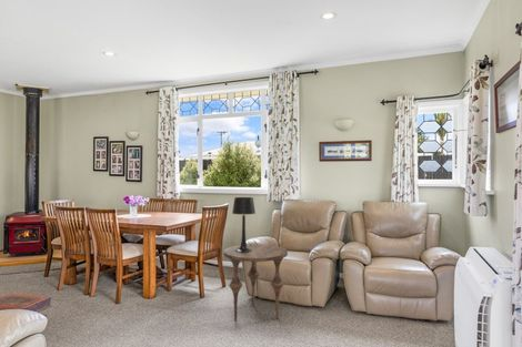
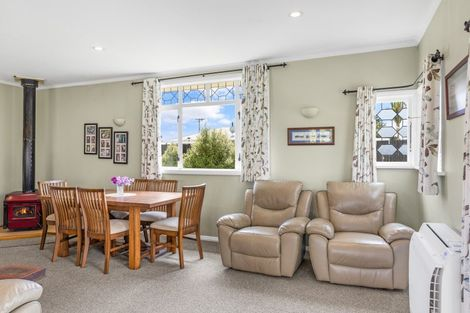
- table lamp [231,196,257,253]
- side table [223,243,289,322]
